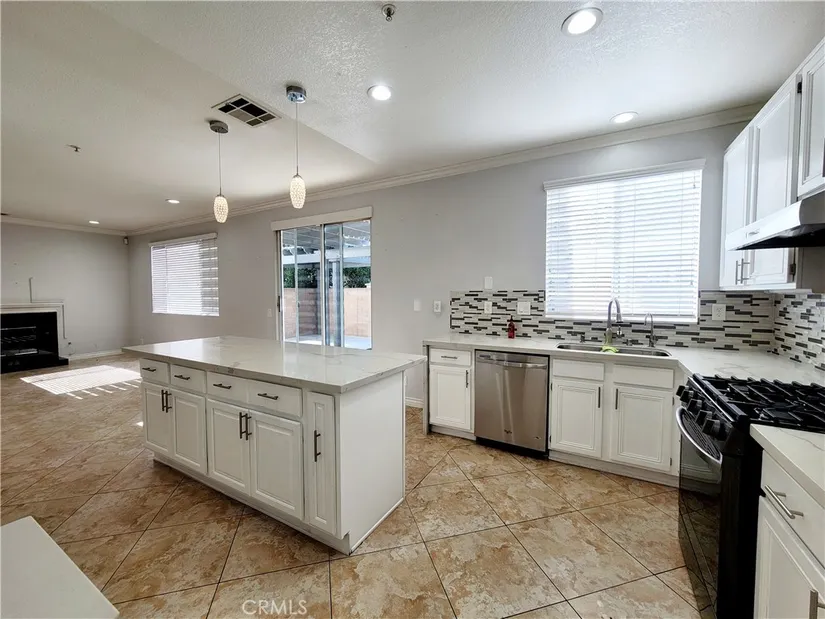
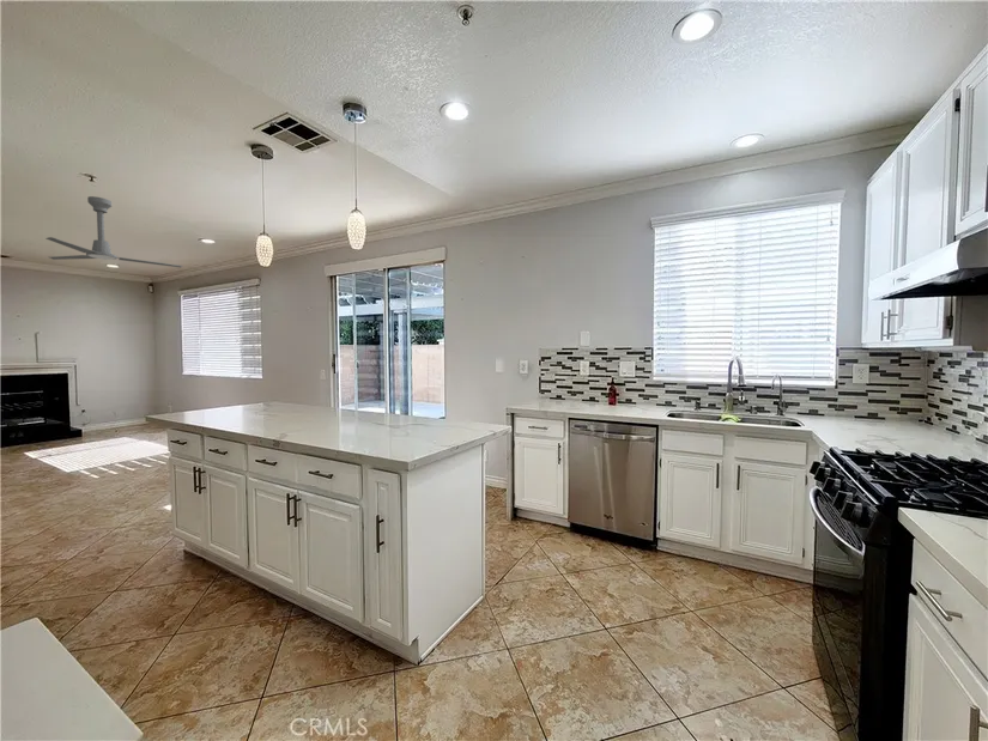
+ ceiling fan [44,195,184,268]
